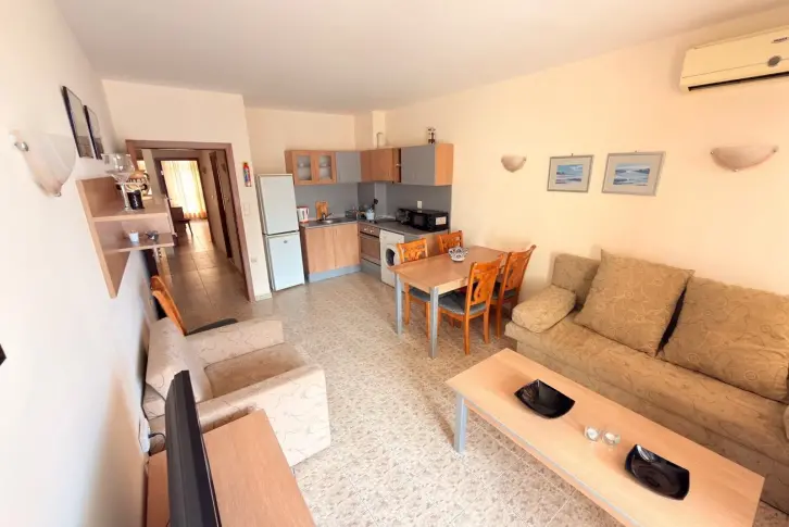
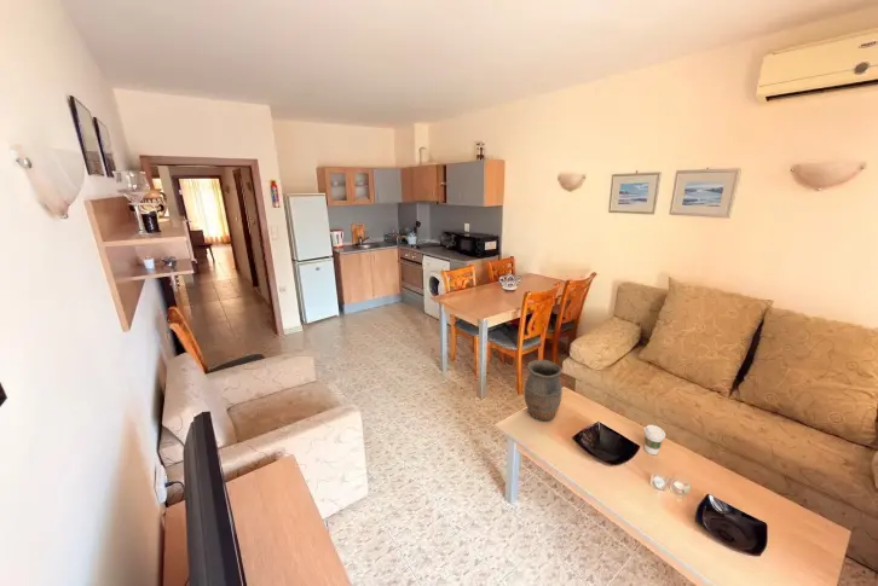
+ coffee cup [643,424,666,456]
+ vase [524,359,564,422]
